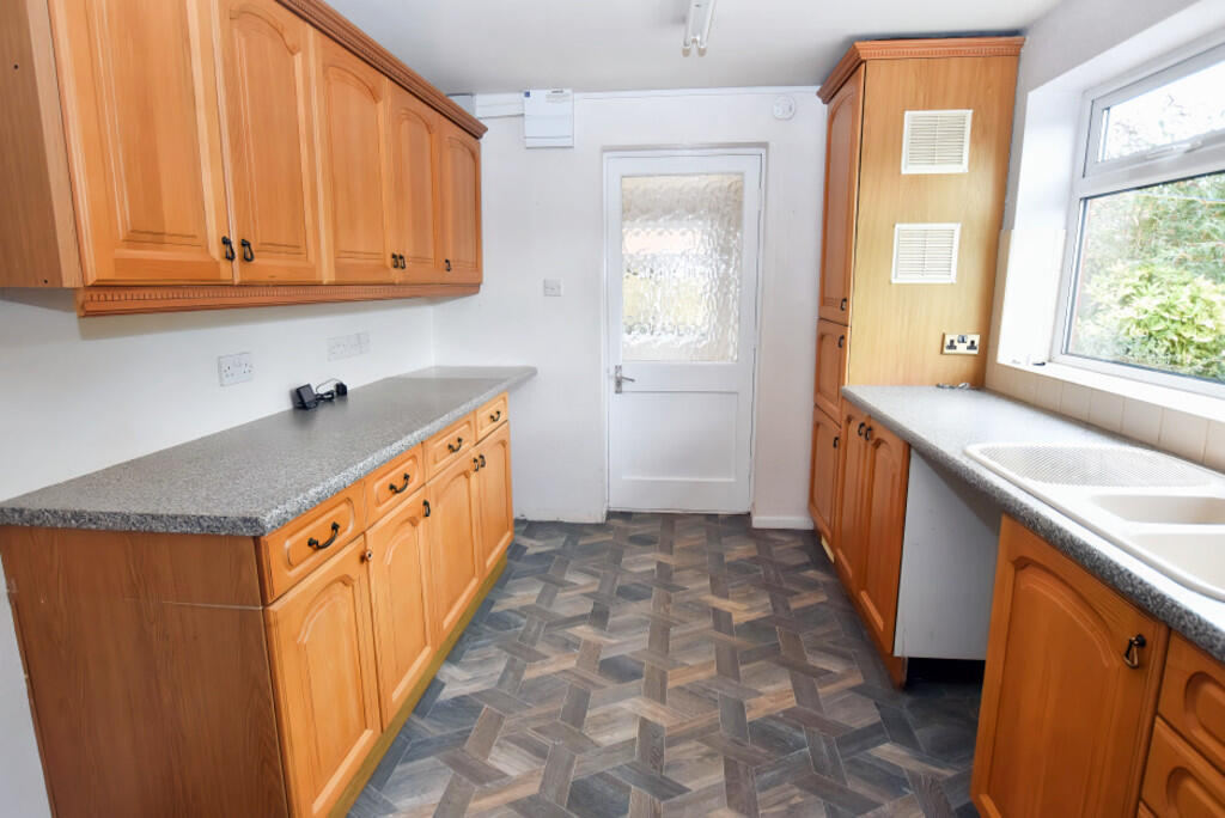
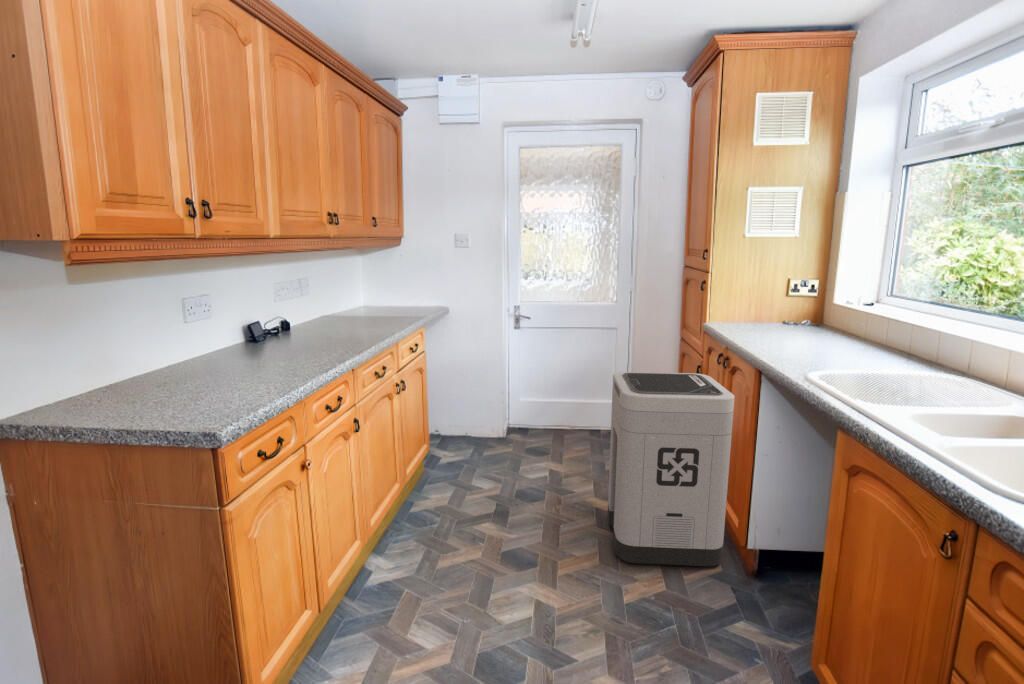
+ trash can [607,371,736,567]
